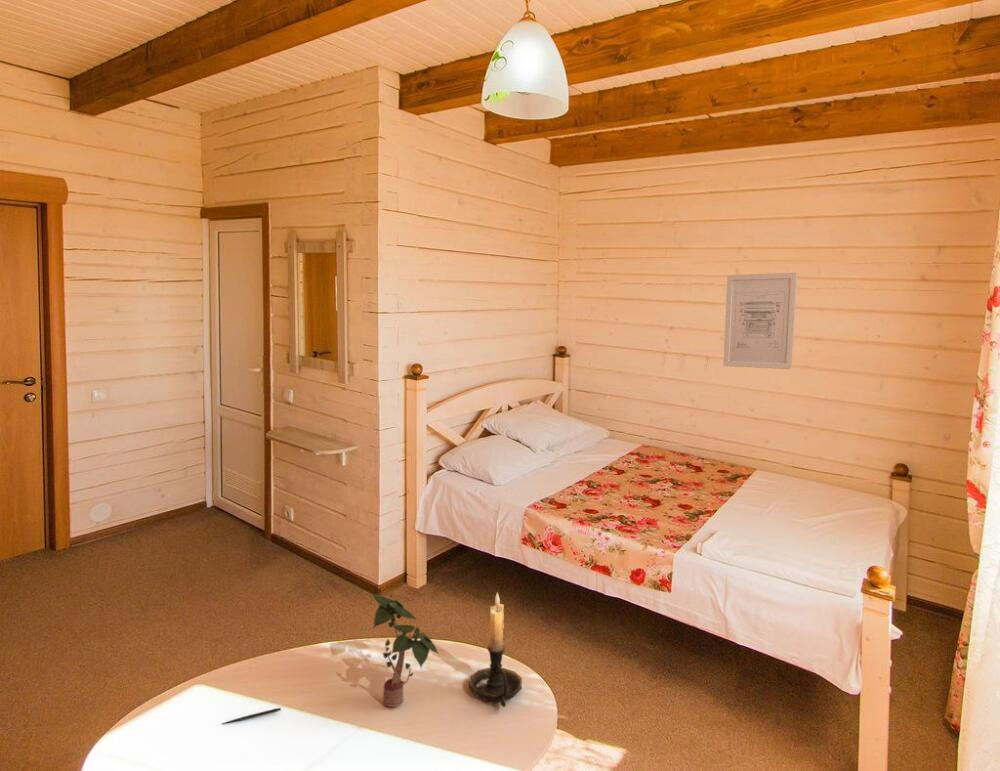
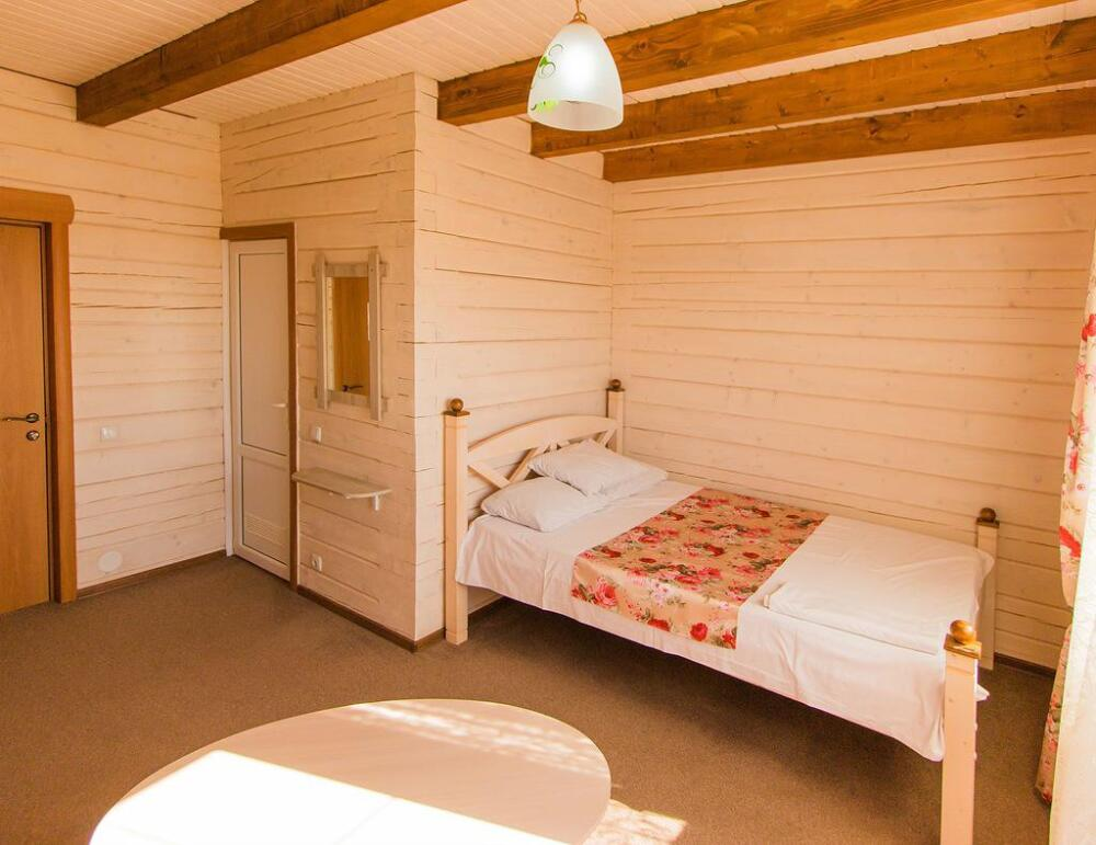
- potted plant [370,592,441,708]
- candle holder [468,591,523,708]
- pen [221,707,282,725]
- wall art [722,272,798,370]
